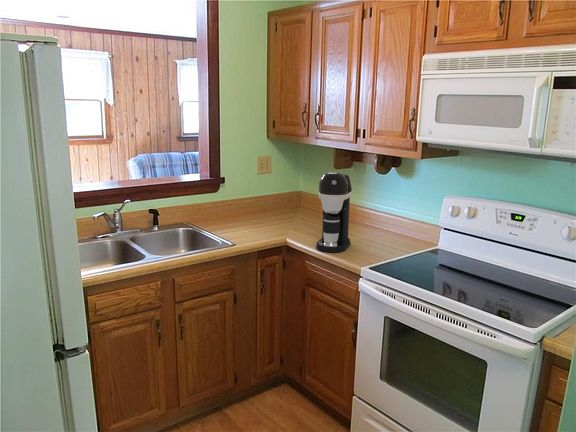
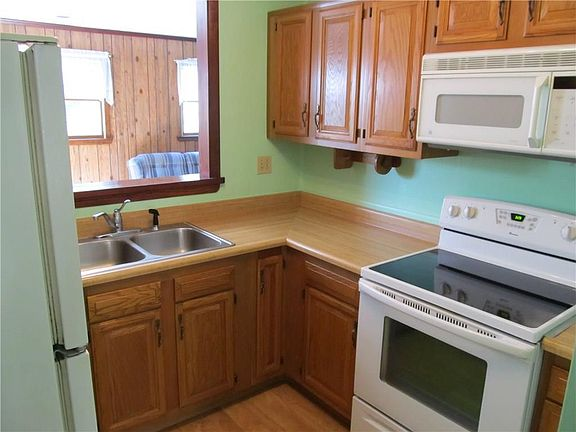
- coffee maker [315,171,353,253]
